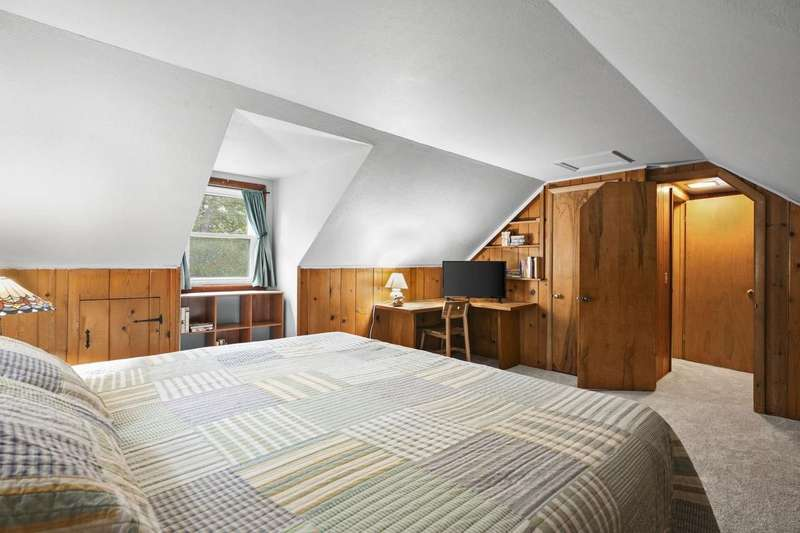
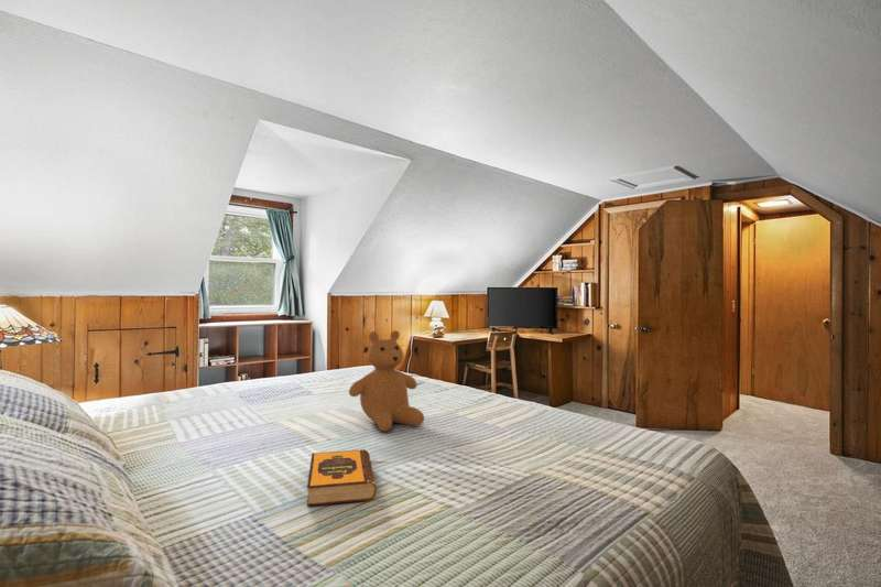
+ hardback book [306,448,378,507]
+ teddy bear [348,329,425,433]
